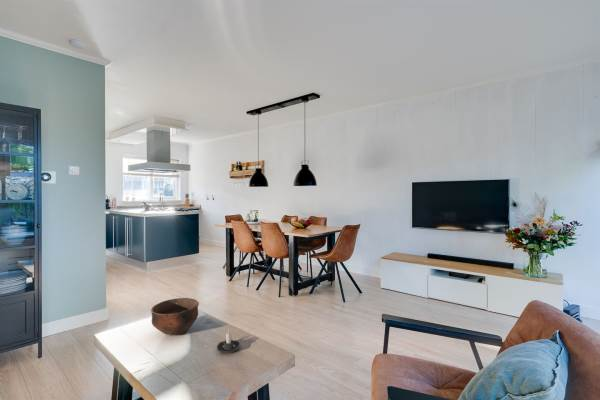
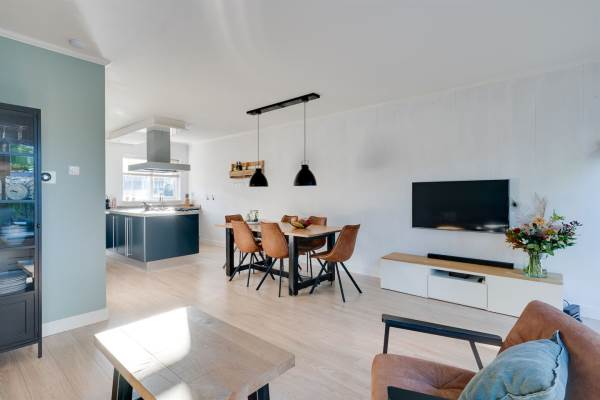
- bowl [150,297,200,337]
- candle [216,328,241,354]
